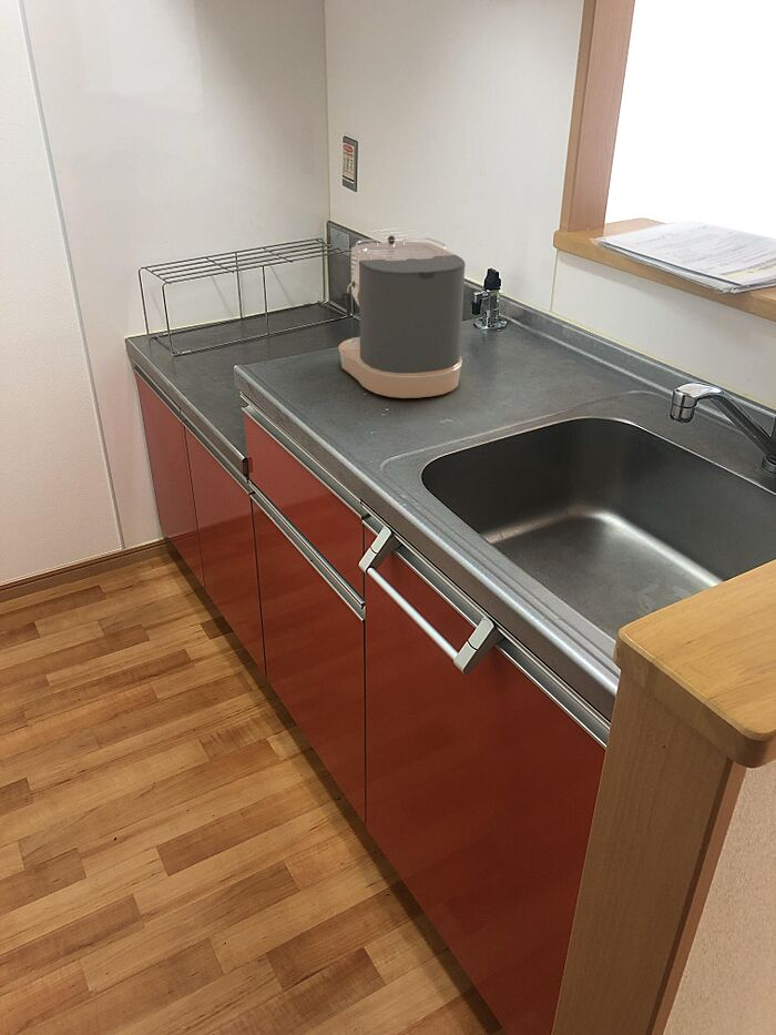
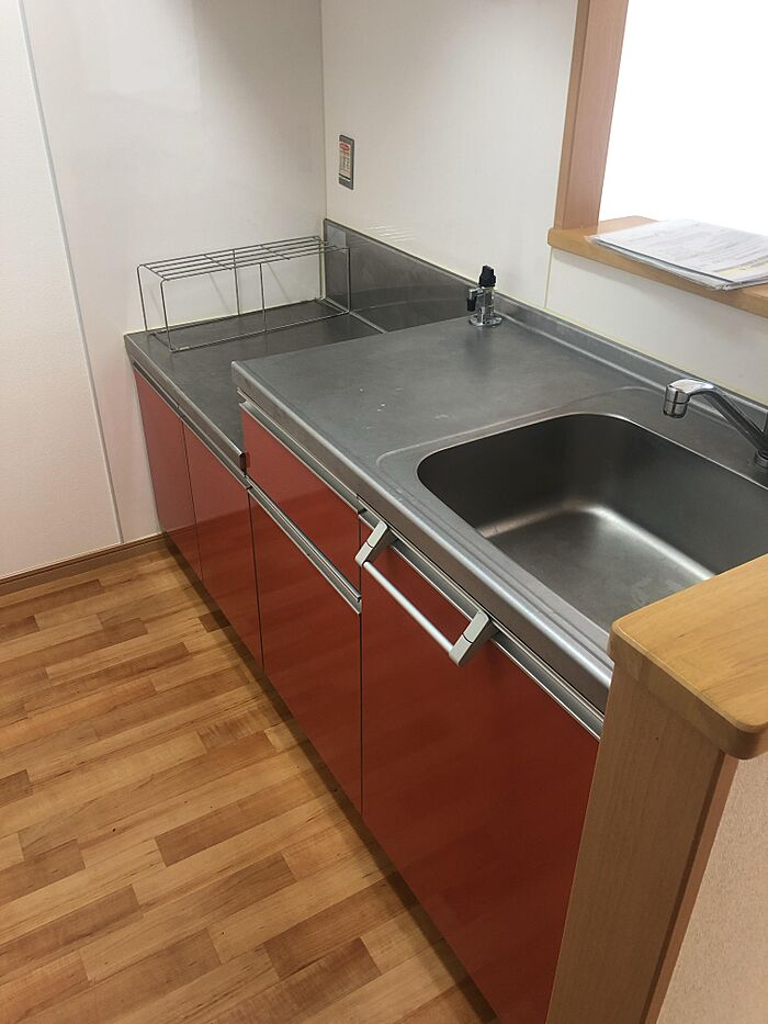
- coffee maker [337,234,467,399]
